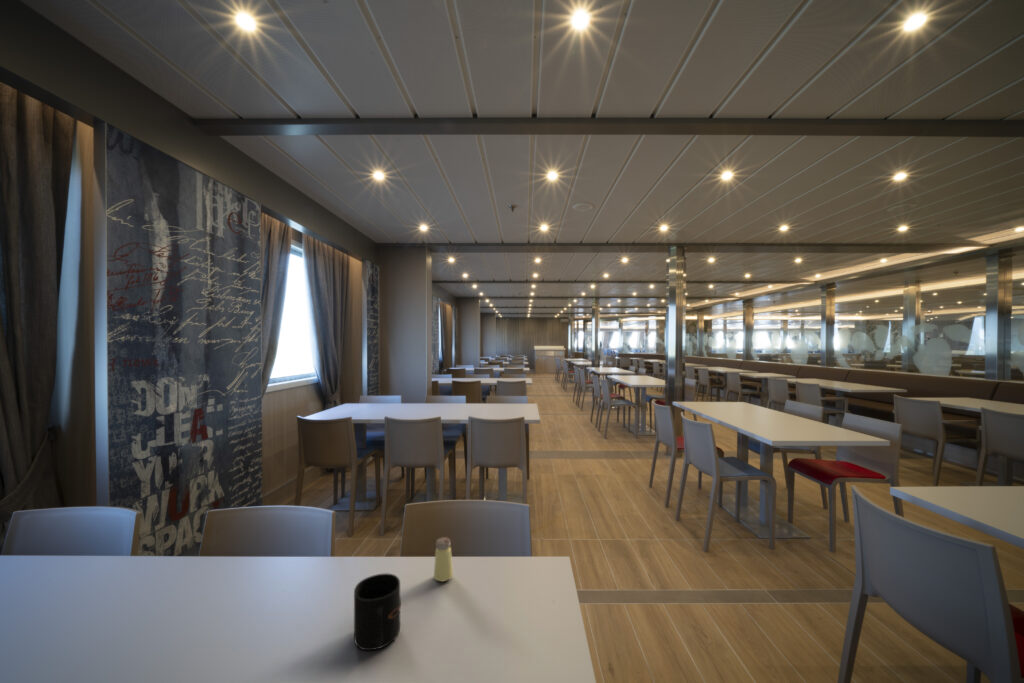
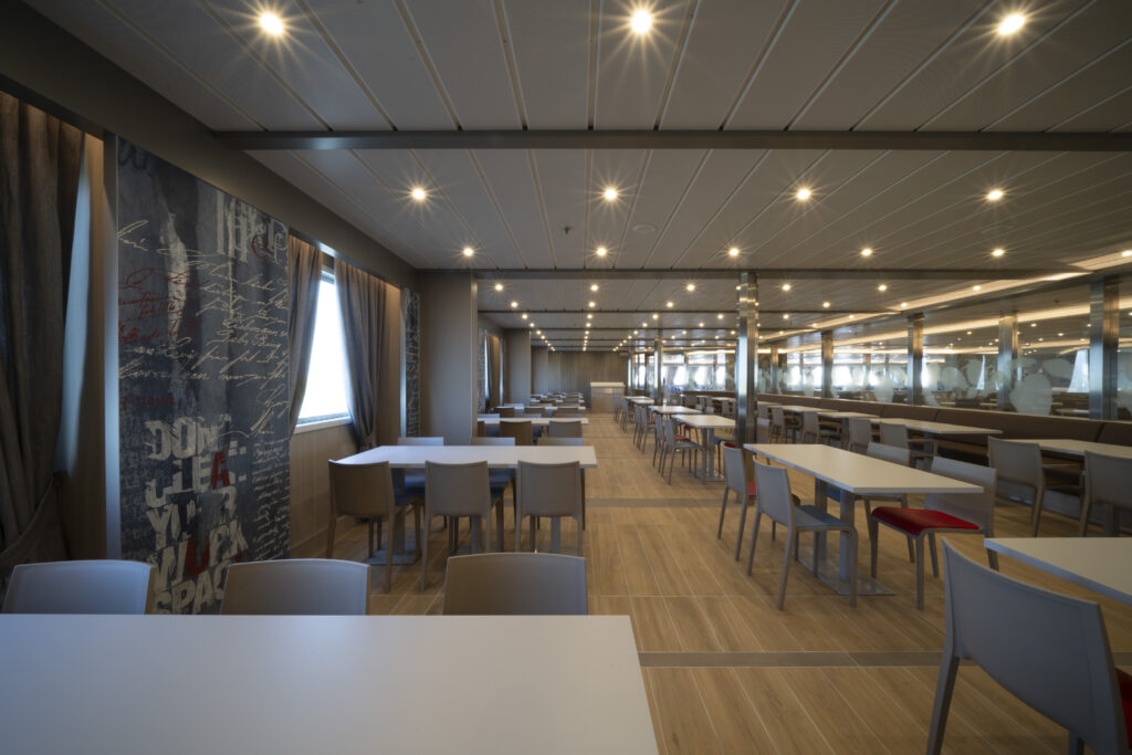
- mug [353,572,402,651]
- saltshaker [433,536,454,583]
